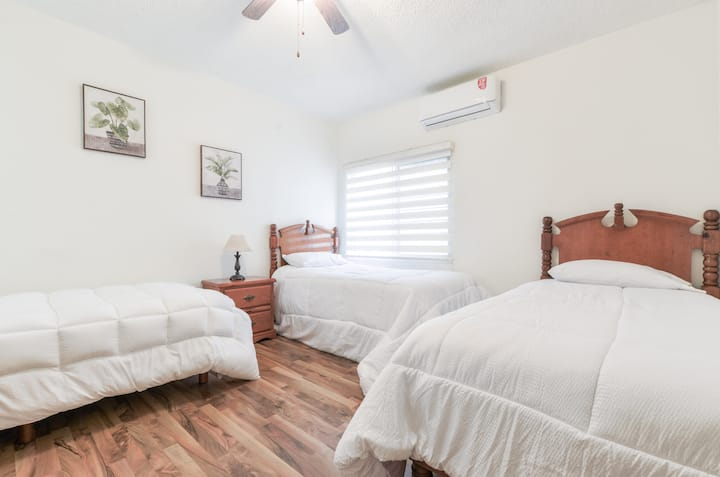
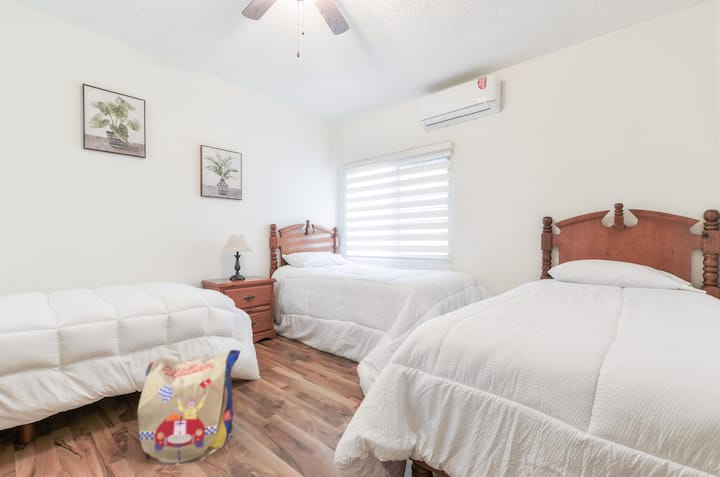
+ backpack [137,349,242,466]
